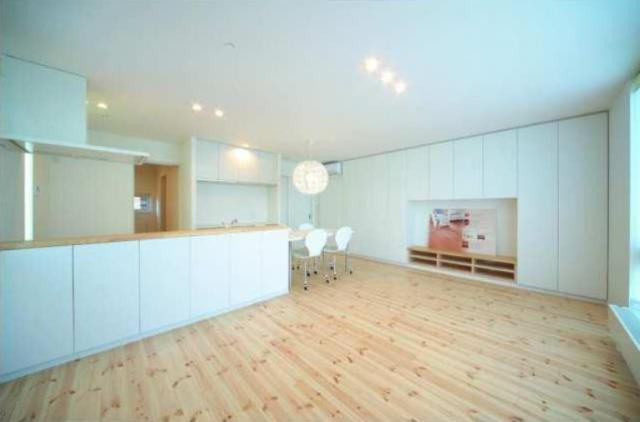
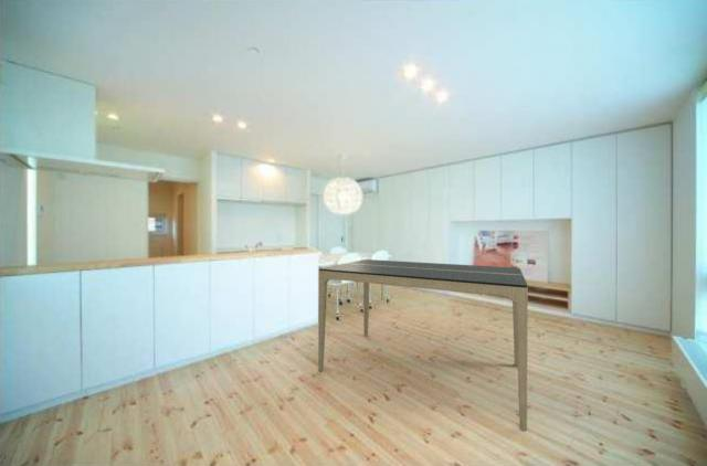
+ dining table [317,258,529,432]
